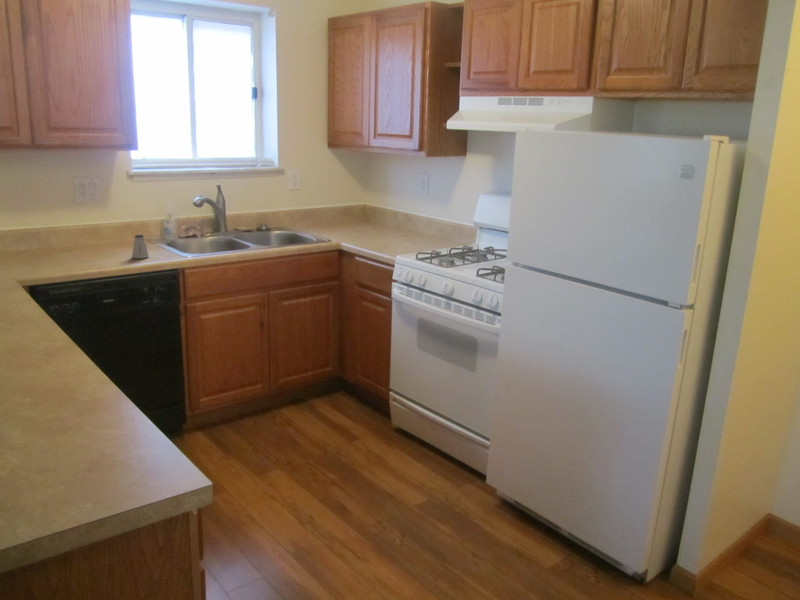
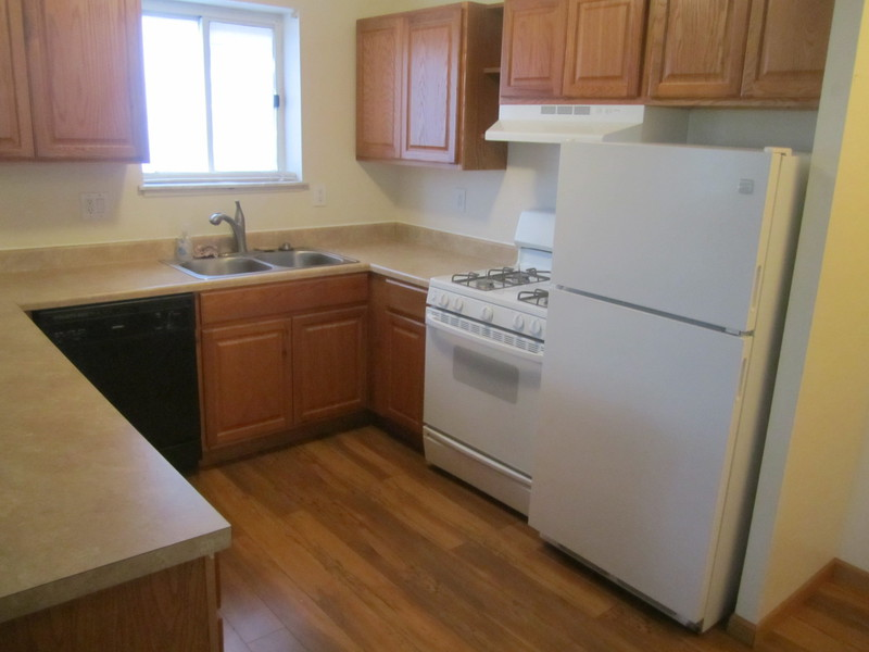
- saltshaker [131,234,150,259]
